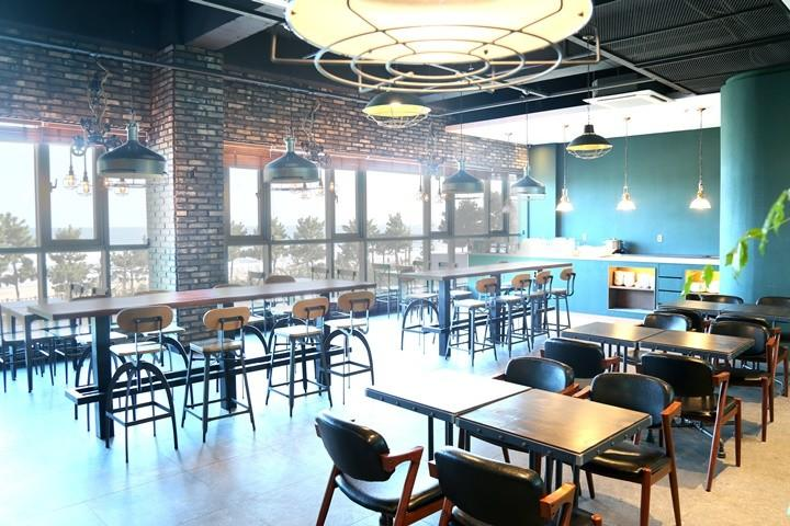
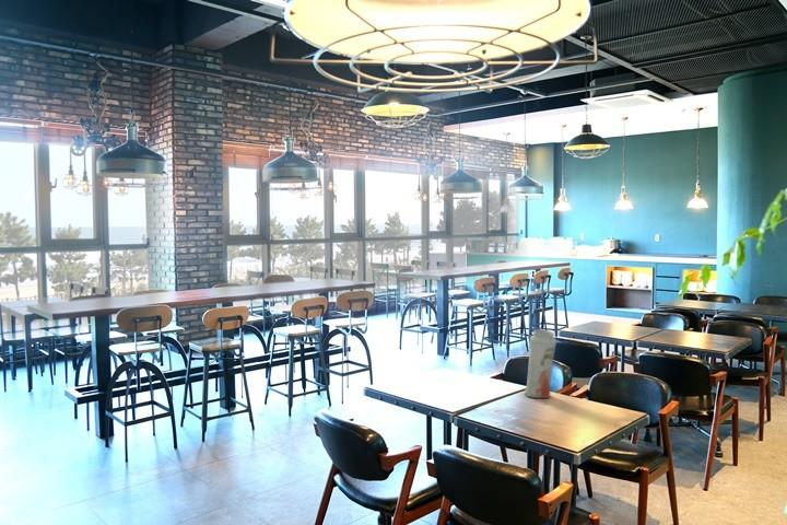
+ vase [524,329,557,399]
